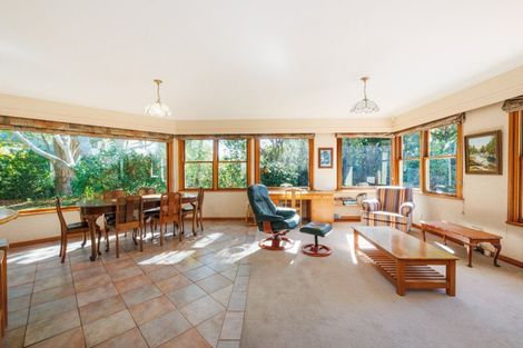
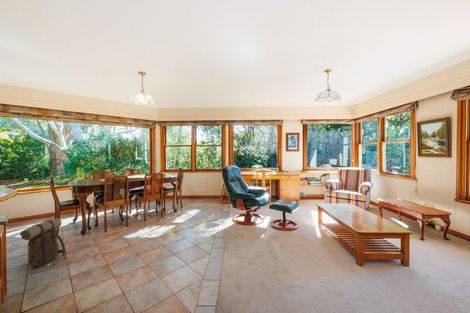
+ backpack [19,218,67,268]
